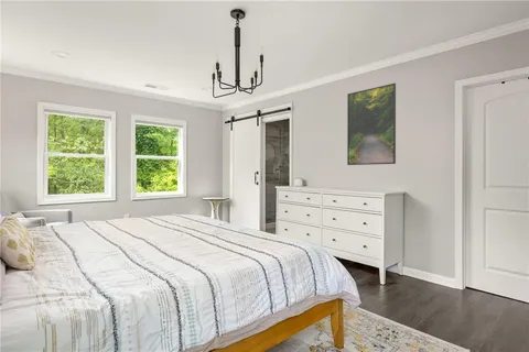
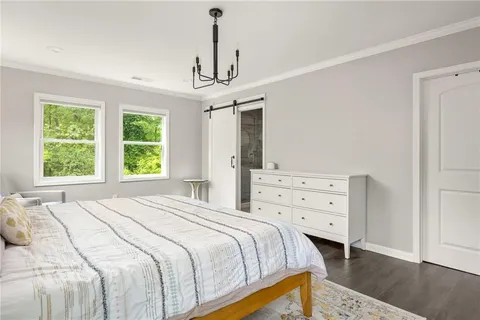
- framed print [346,82,397,166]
